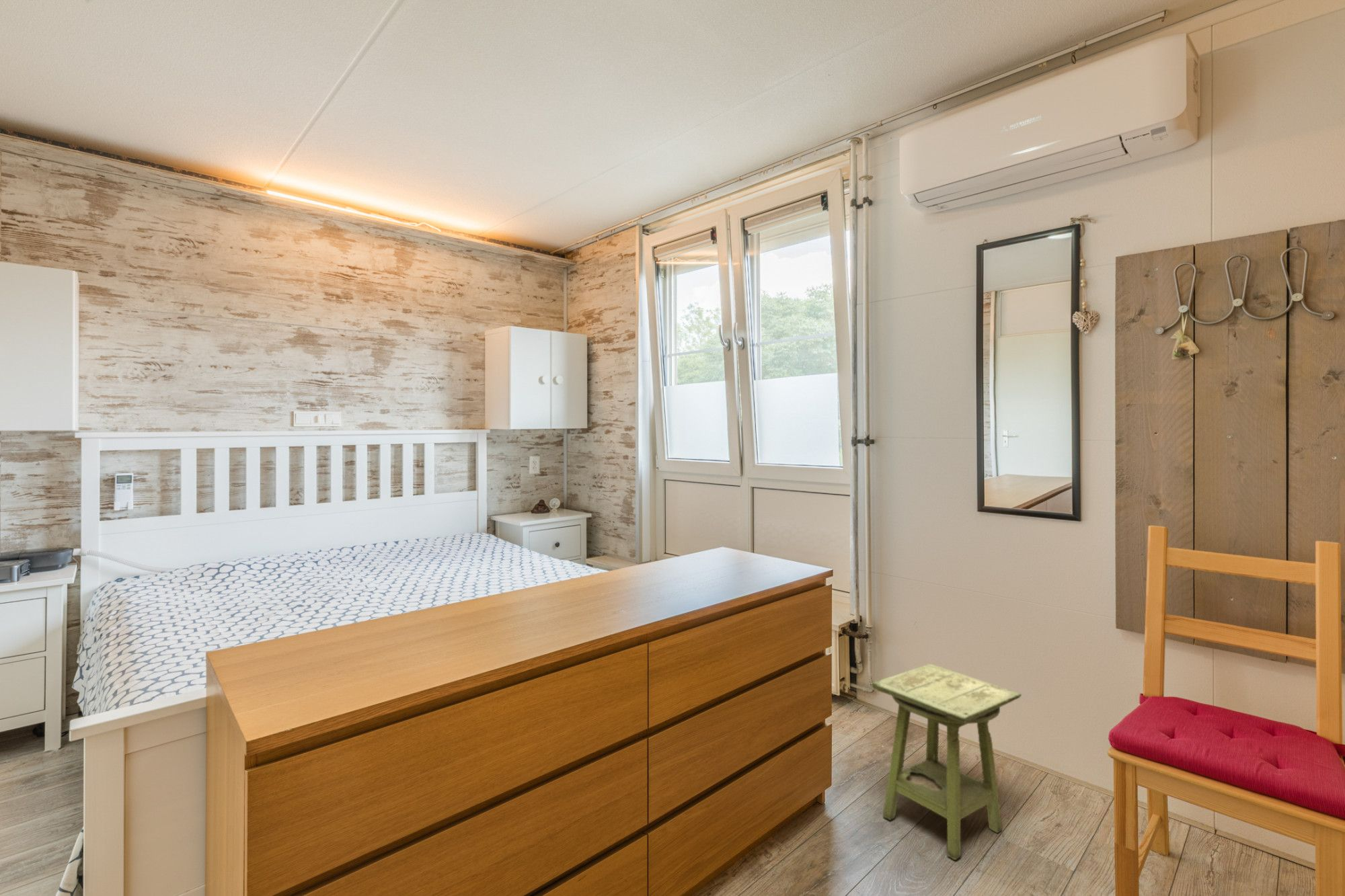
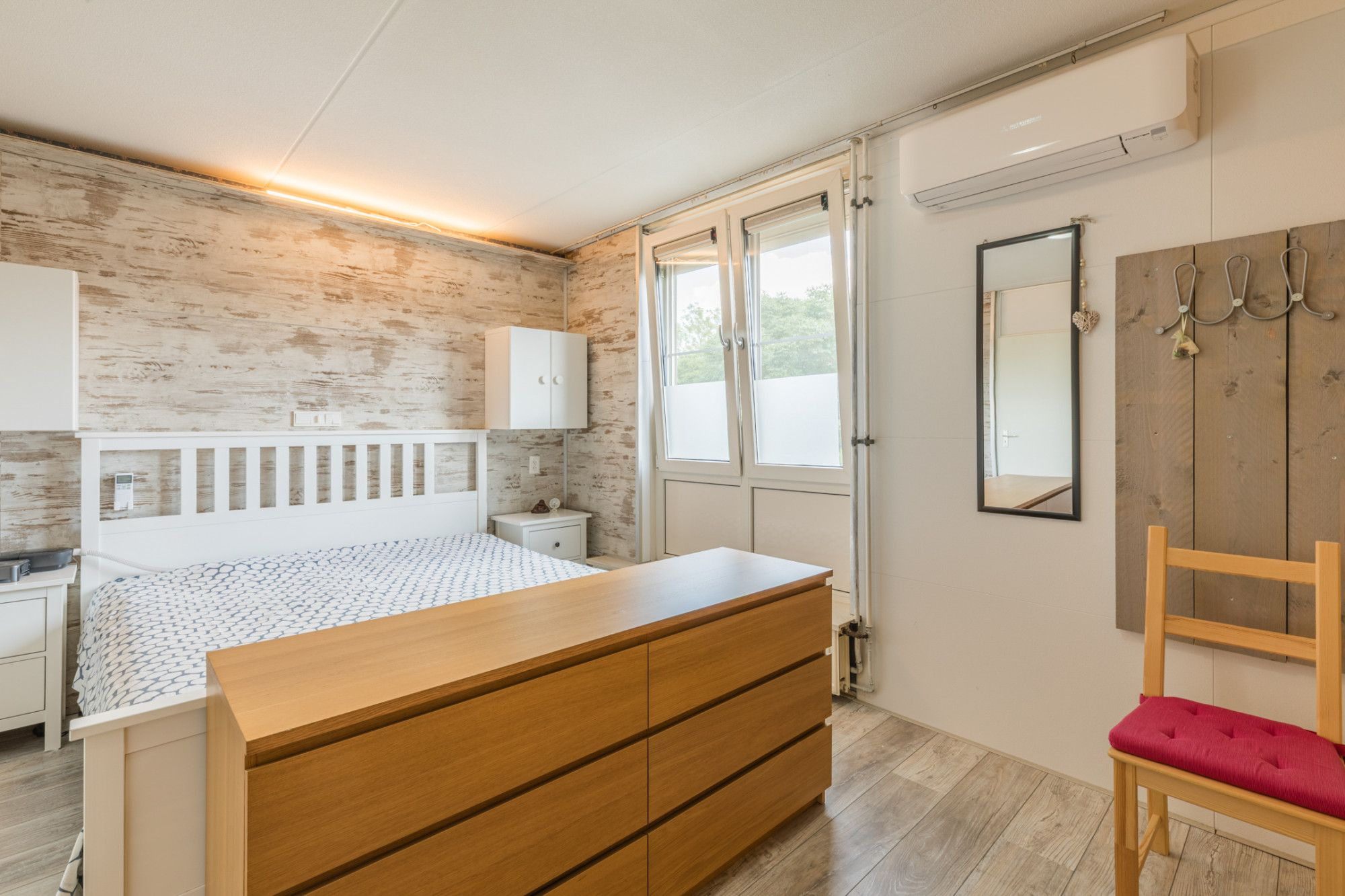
- side table [872,663,1022,860]
